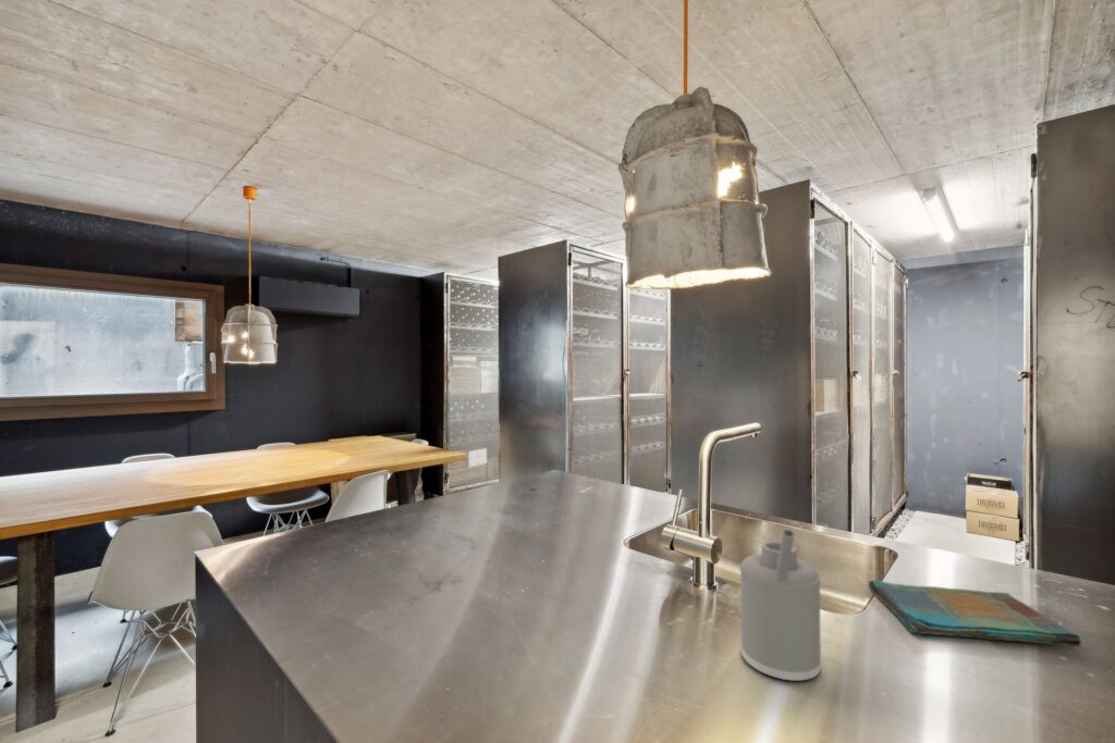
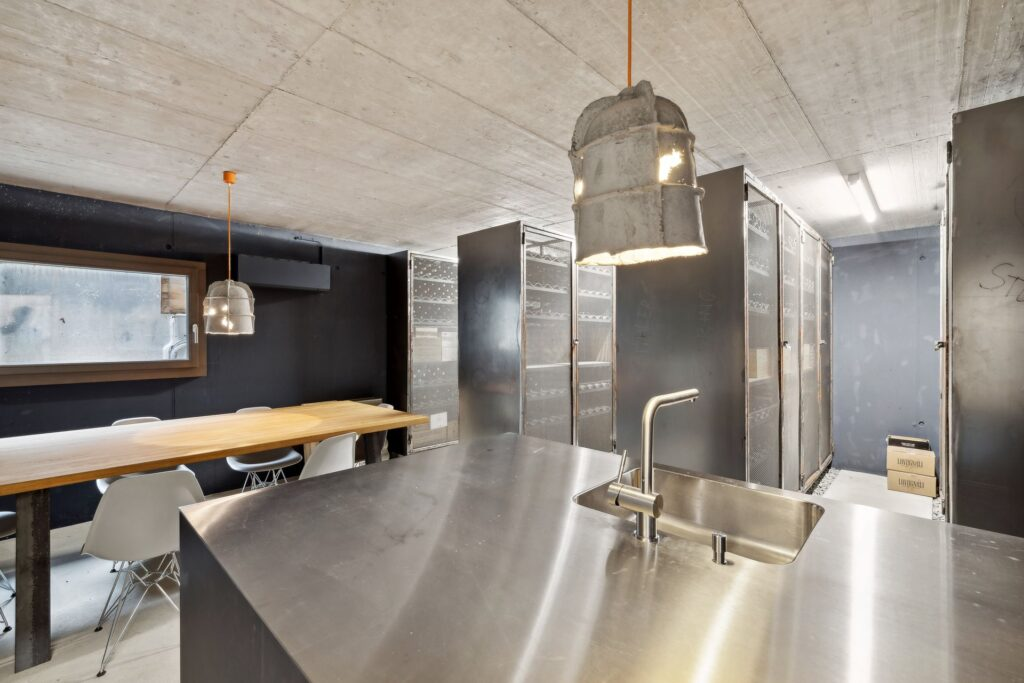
- soap dispenser [739,528,822,682]
- dish towel [868,579,1082,647]
